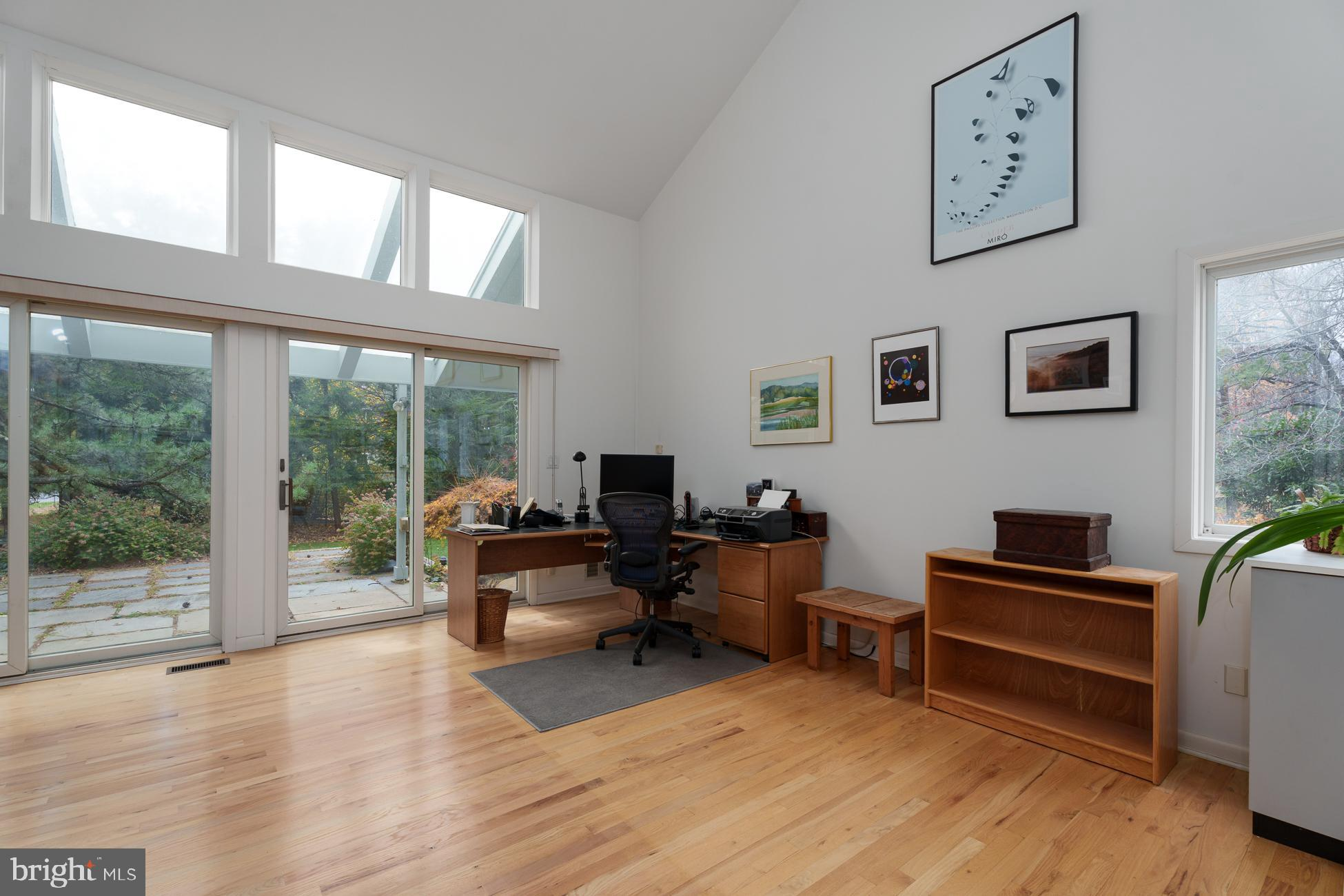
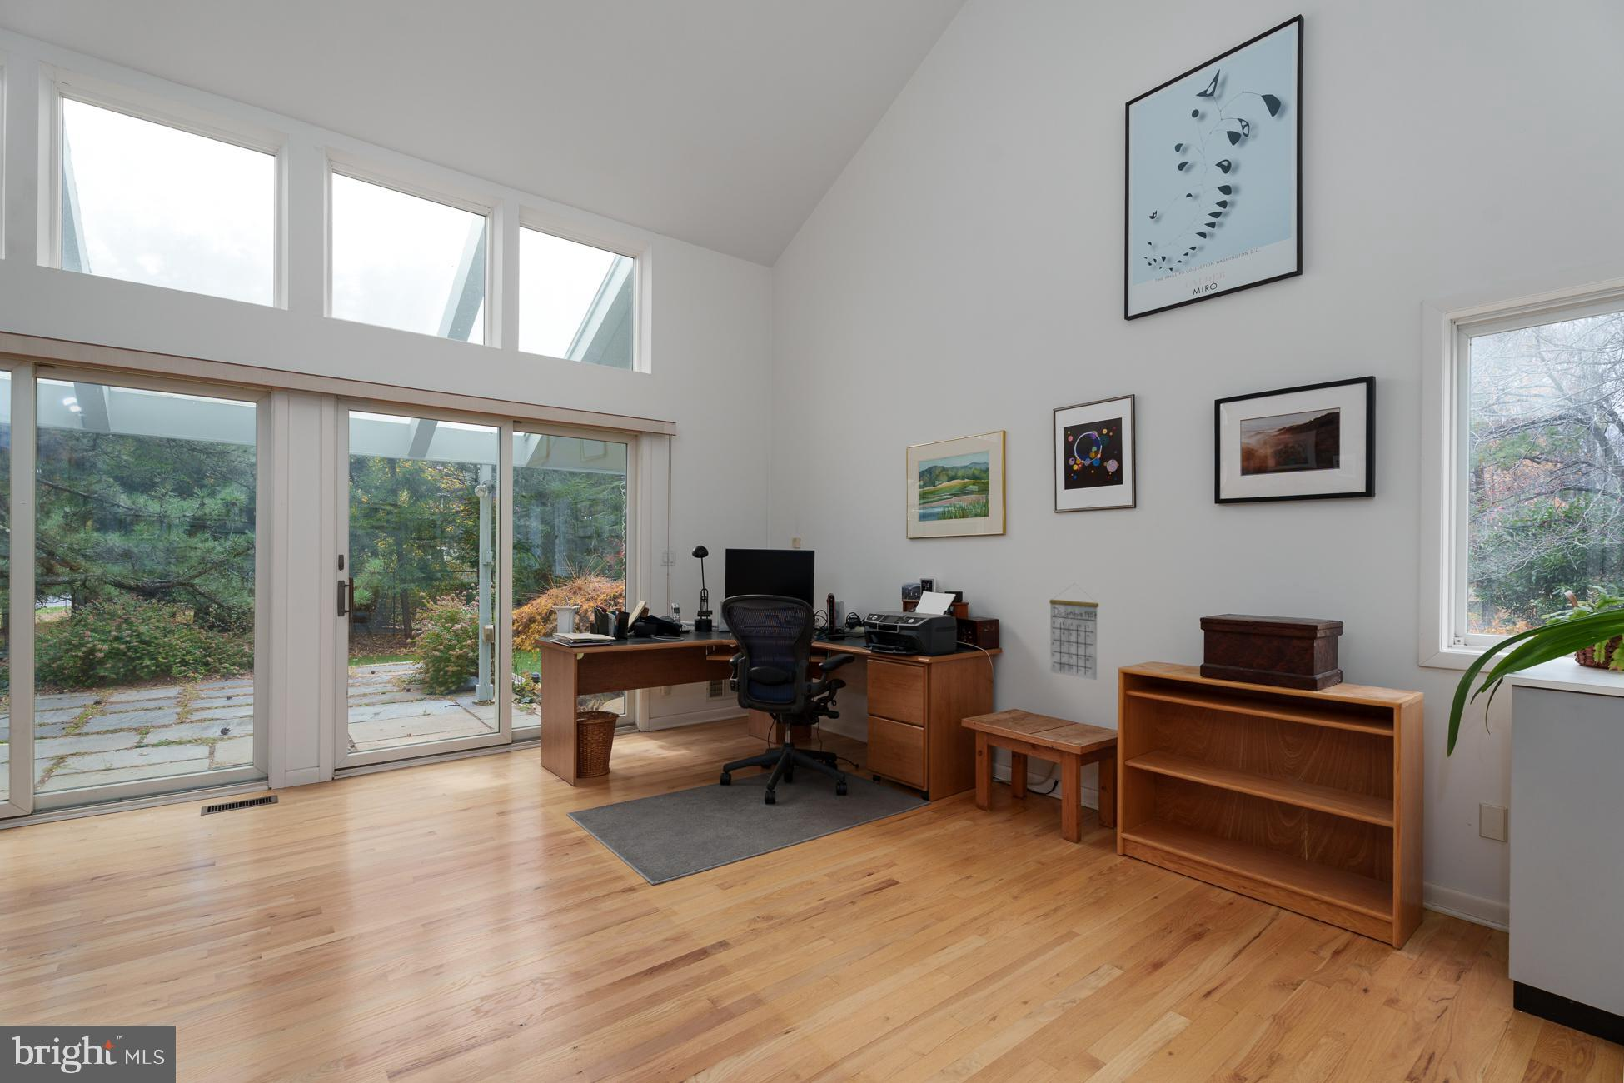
+ calendar [1049,583,1100,681]
